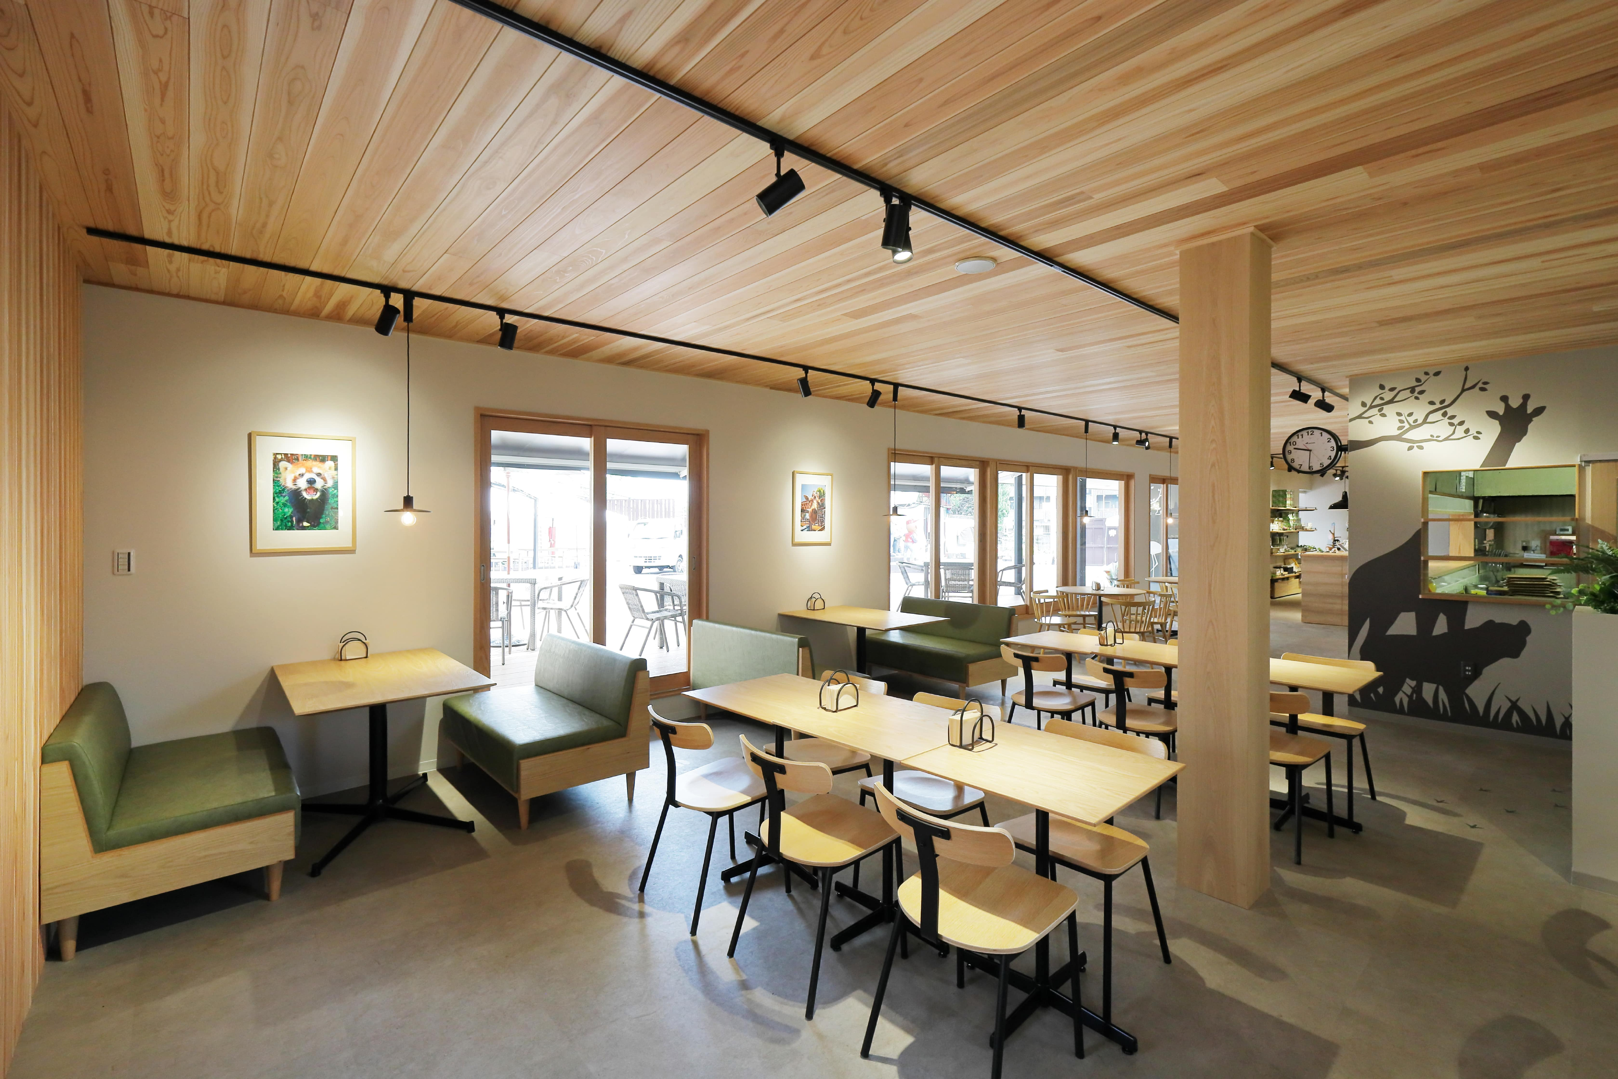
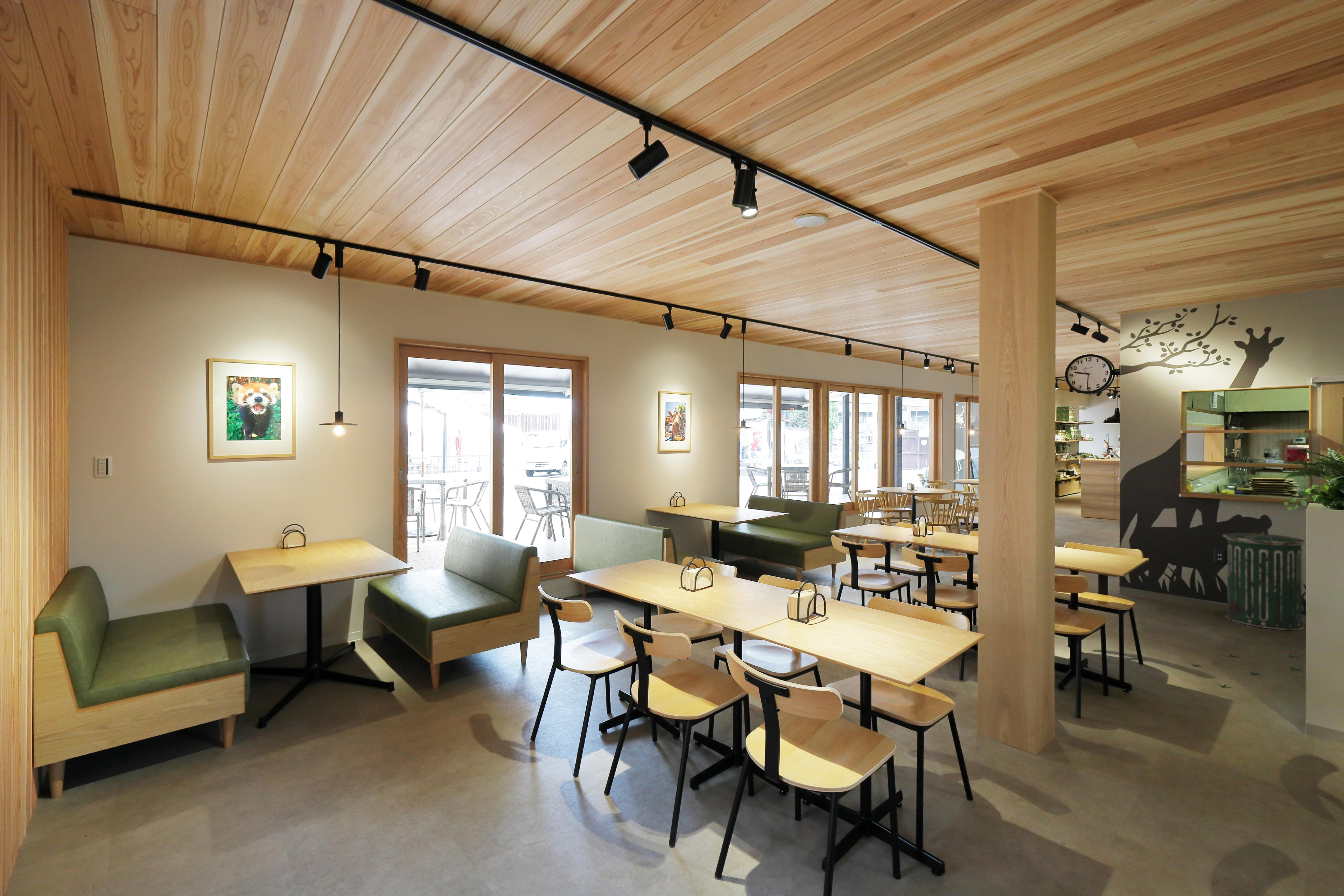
+ trash can [1223,531,1305,631]
